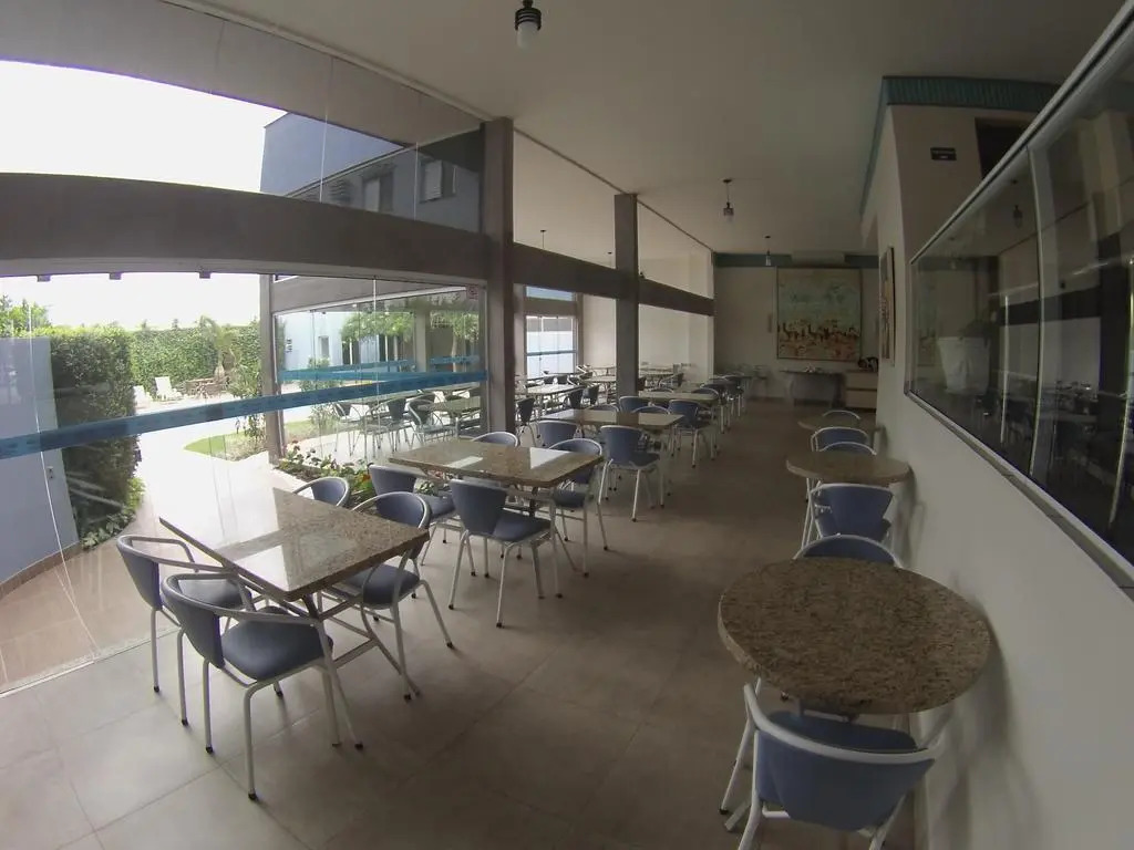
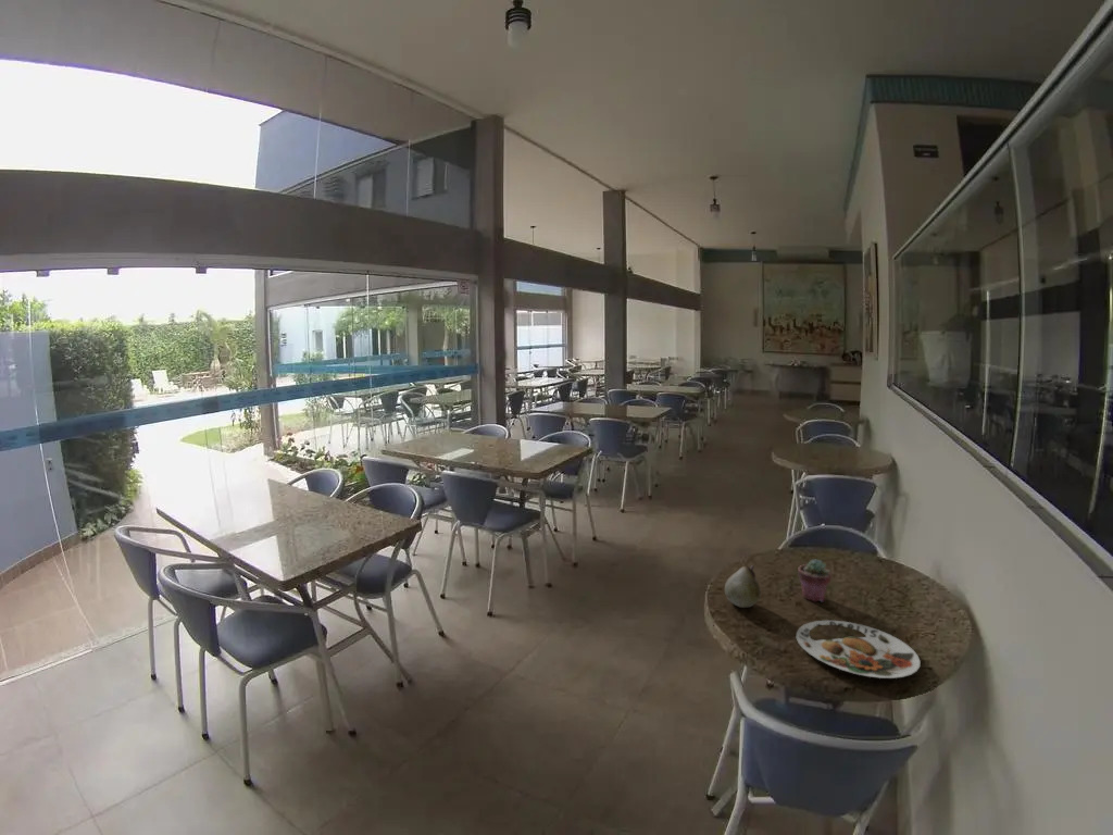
+ fruit [724,564,762,609]
+ potted succulent [797,559,833,602]
+ plate [796,620,922,680]
